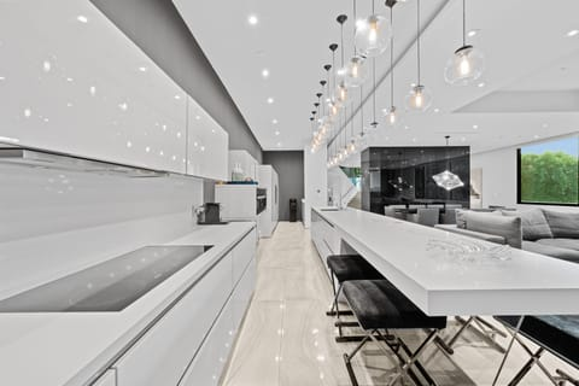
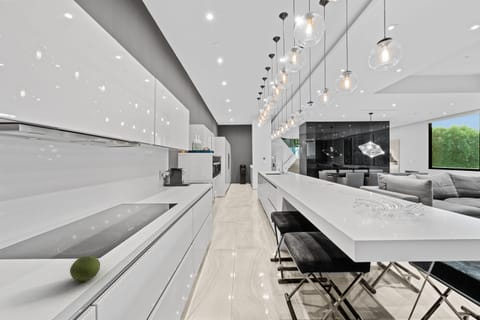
+ fruit [69,255,101,282]
